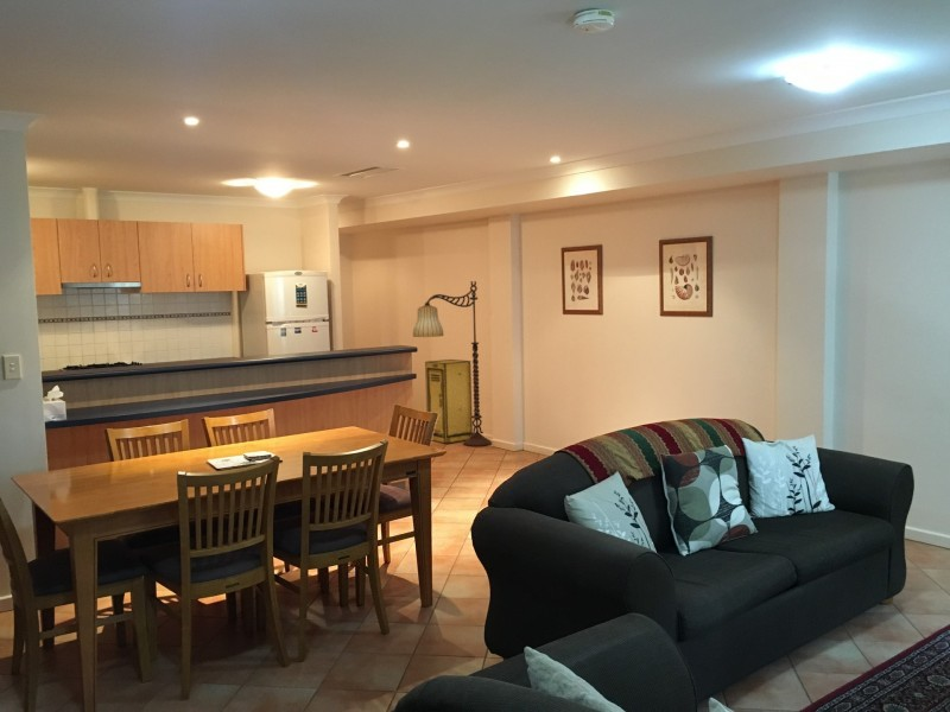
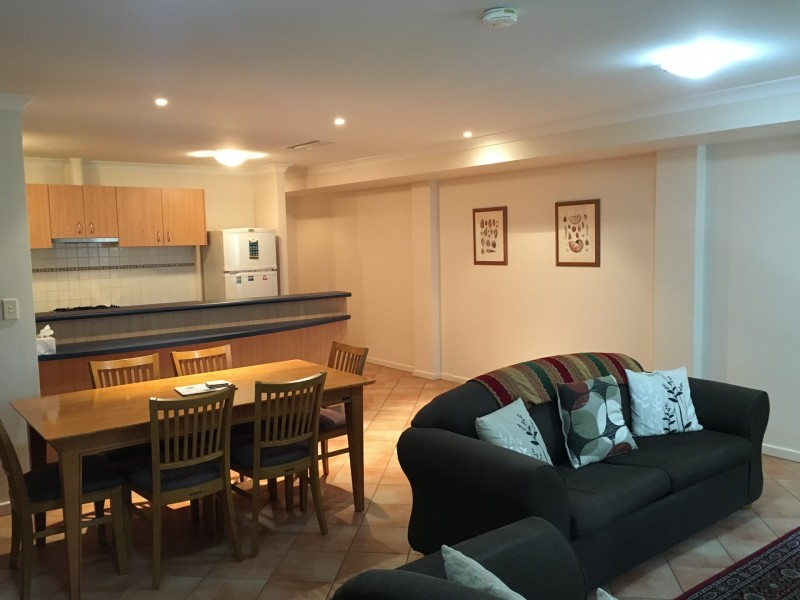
- floor lamp [412,280,493,447]
- storage cabinet [424,358,474,445]
